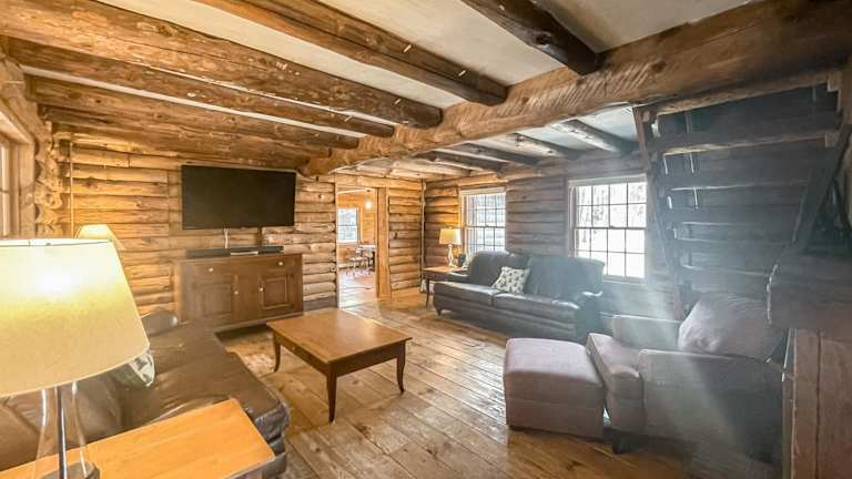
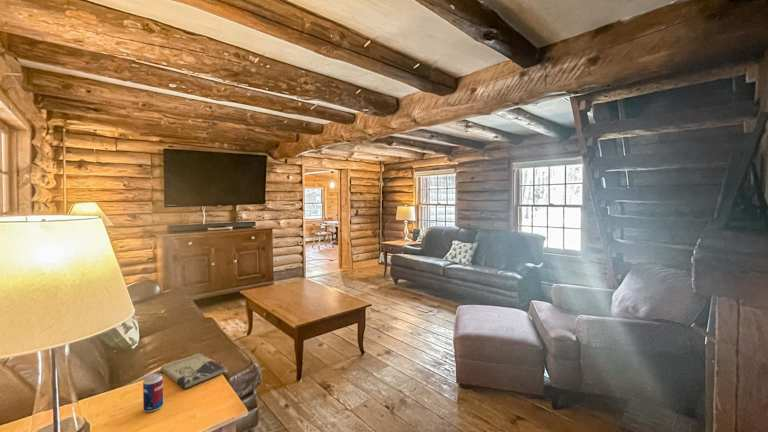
+ book [160,352,226,390]
+ beverage can [142,372,164,413]
